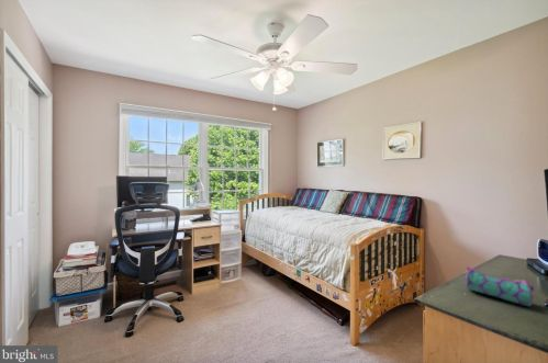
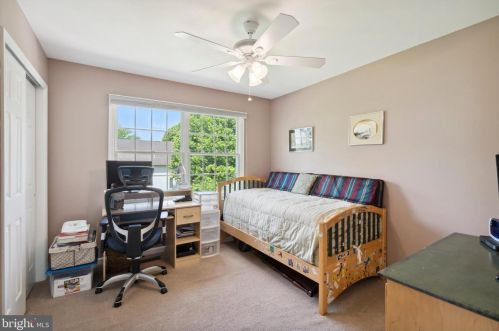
- pencil case [465,265,535,307]
